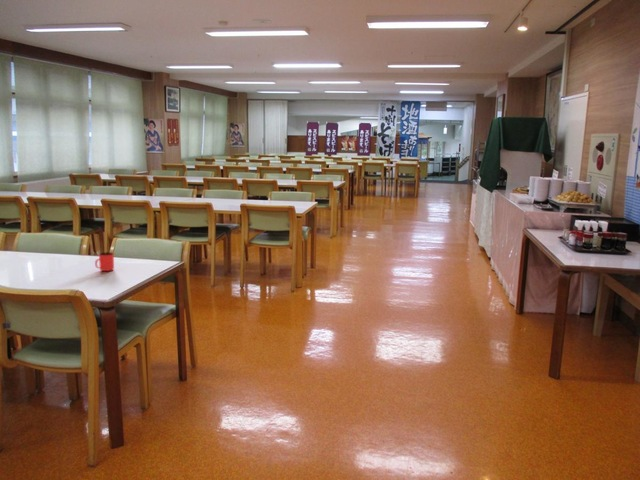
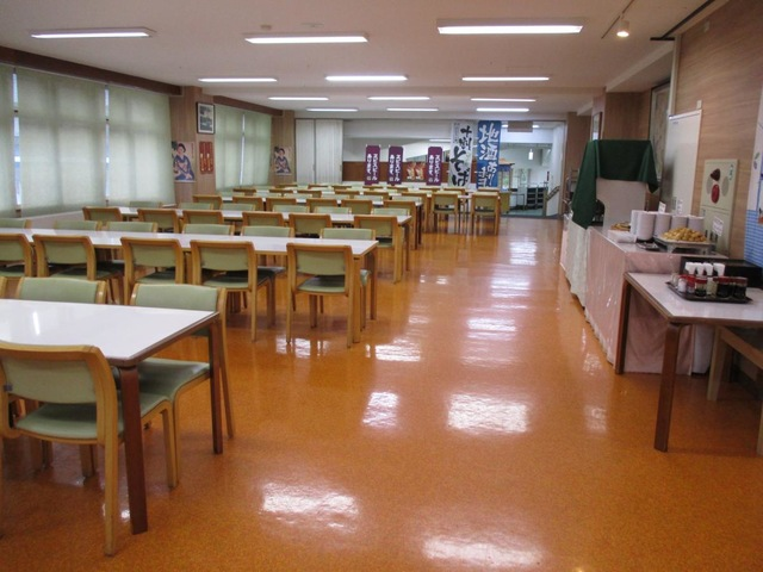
- cup [94,251,115,272]
